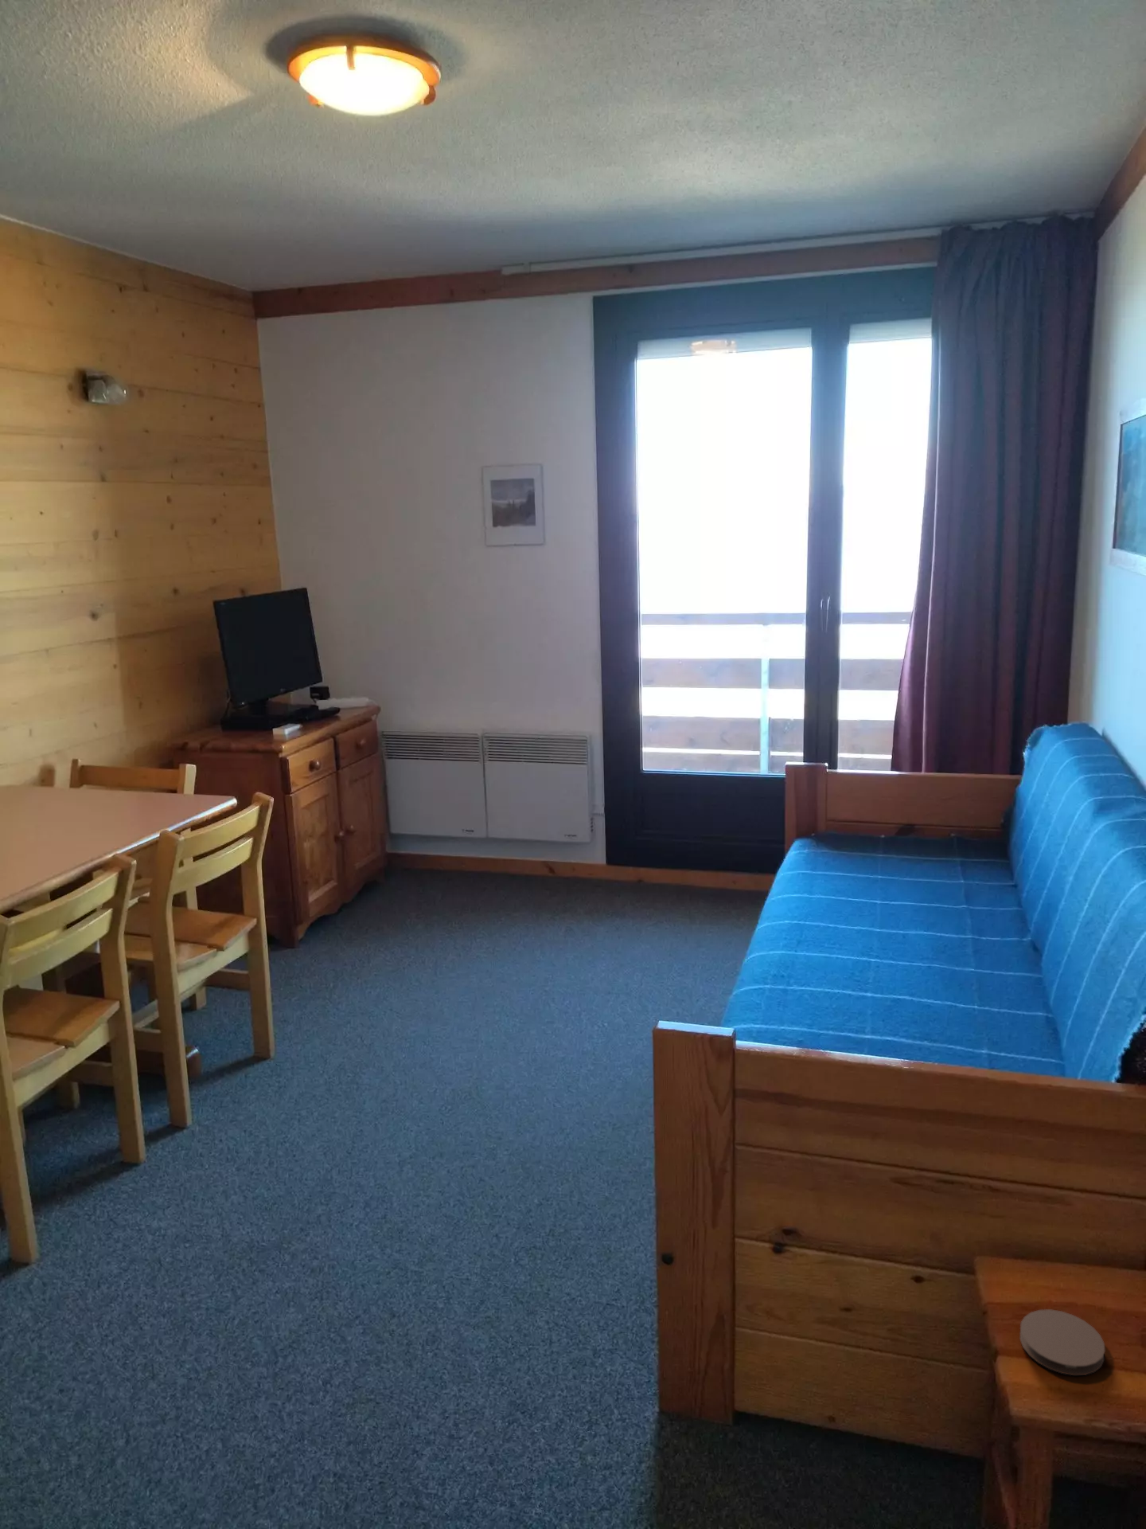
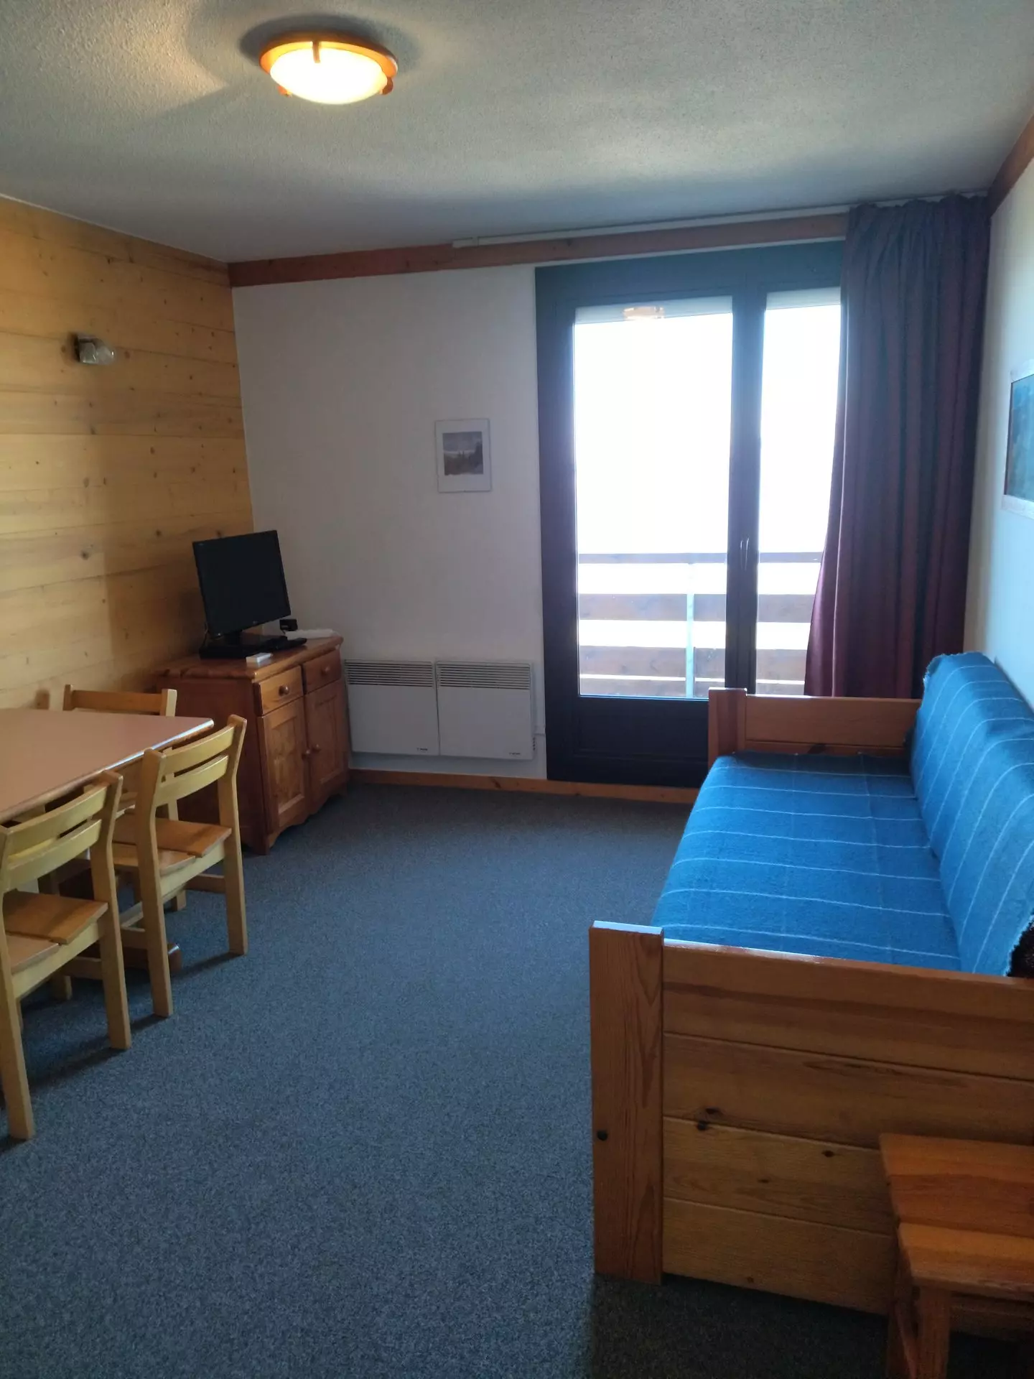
- coaster [1020,1309,1105,1376]
